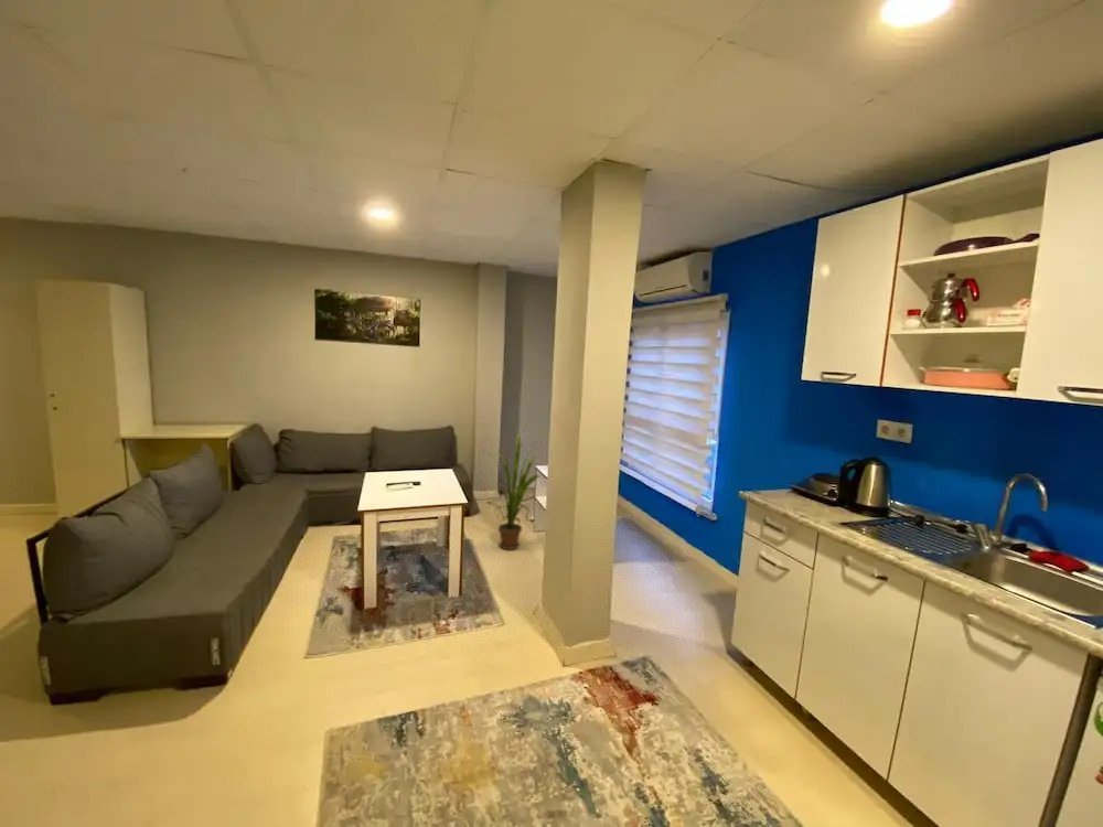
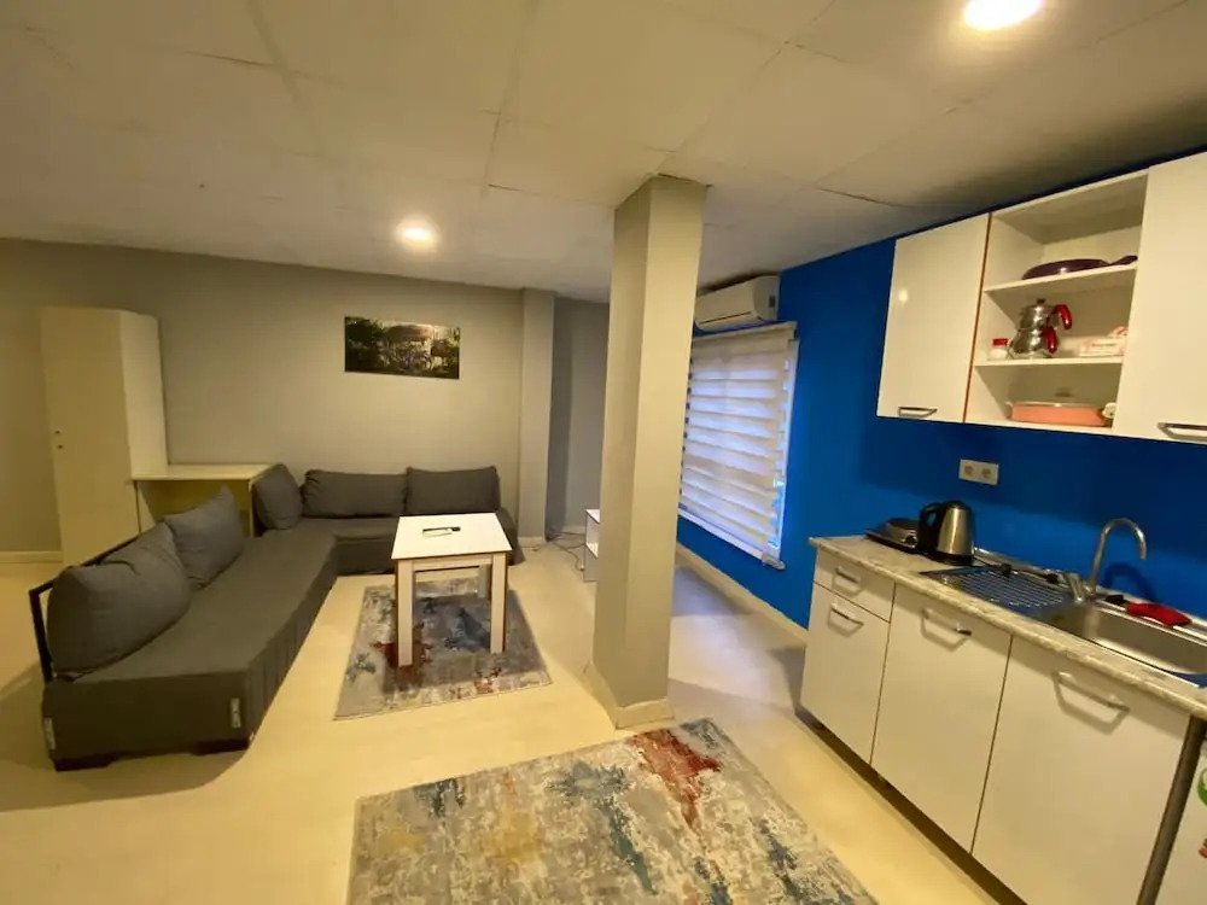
- house plant [481,432,543,551]
